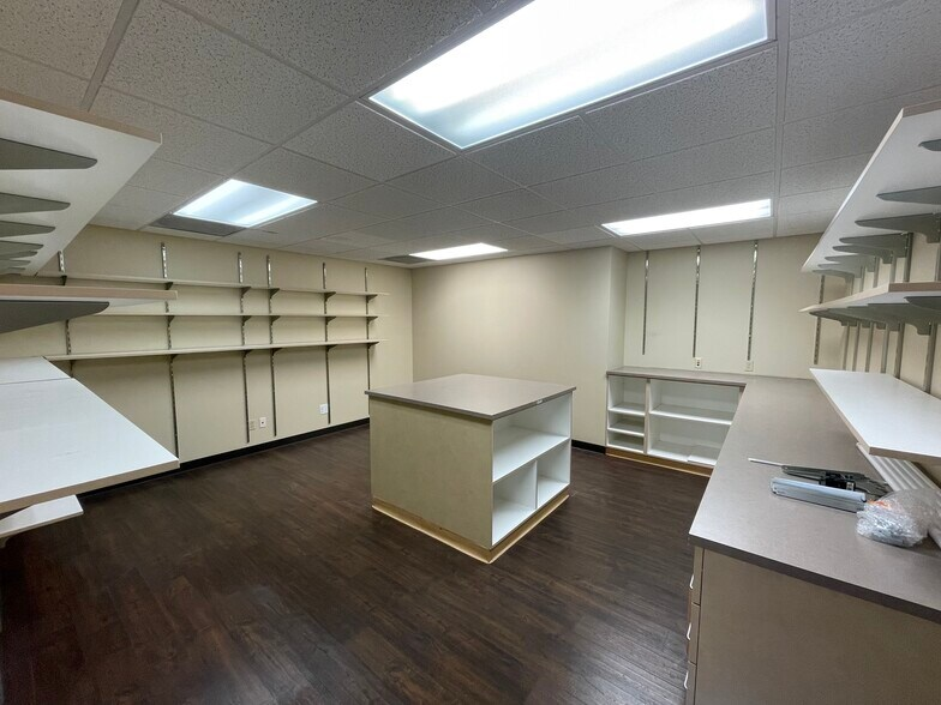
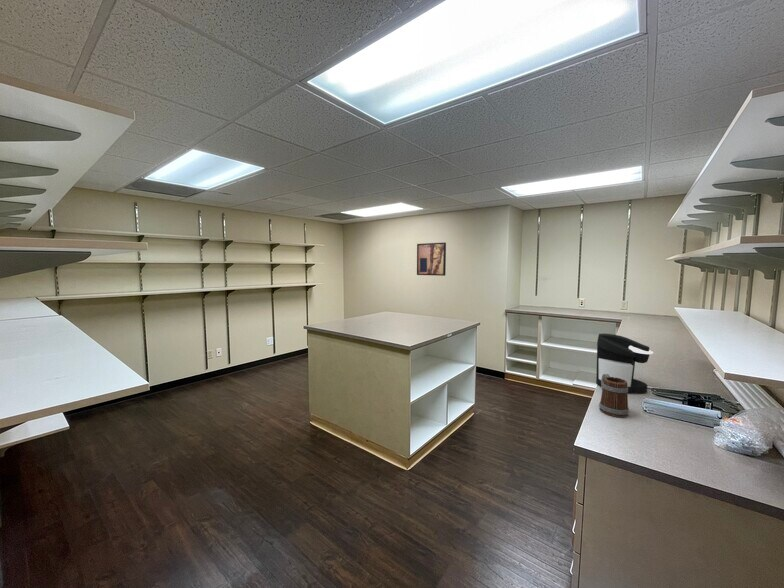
+ coffee maker [595,333,654,395]
+ mug [598,374,630,418]
+ wall art [416,242,447,277]
